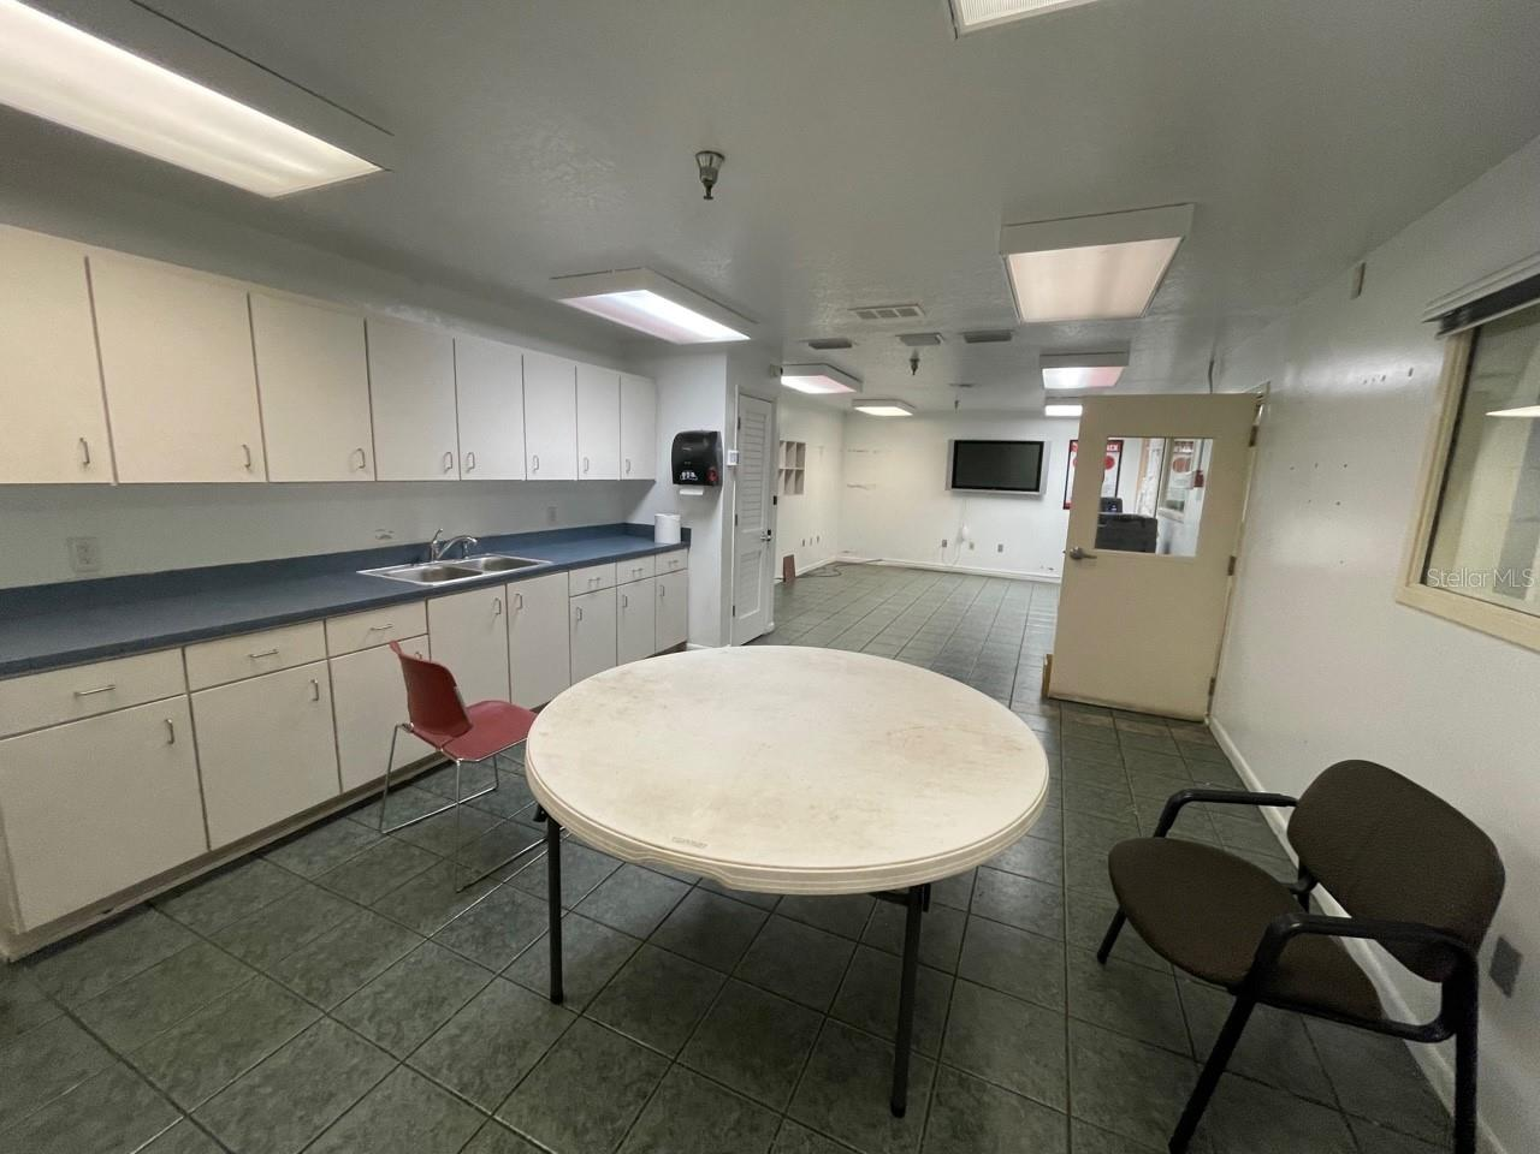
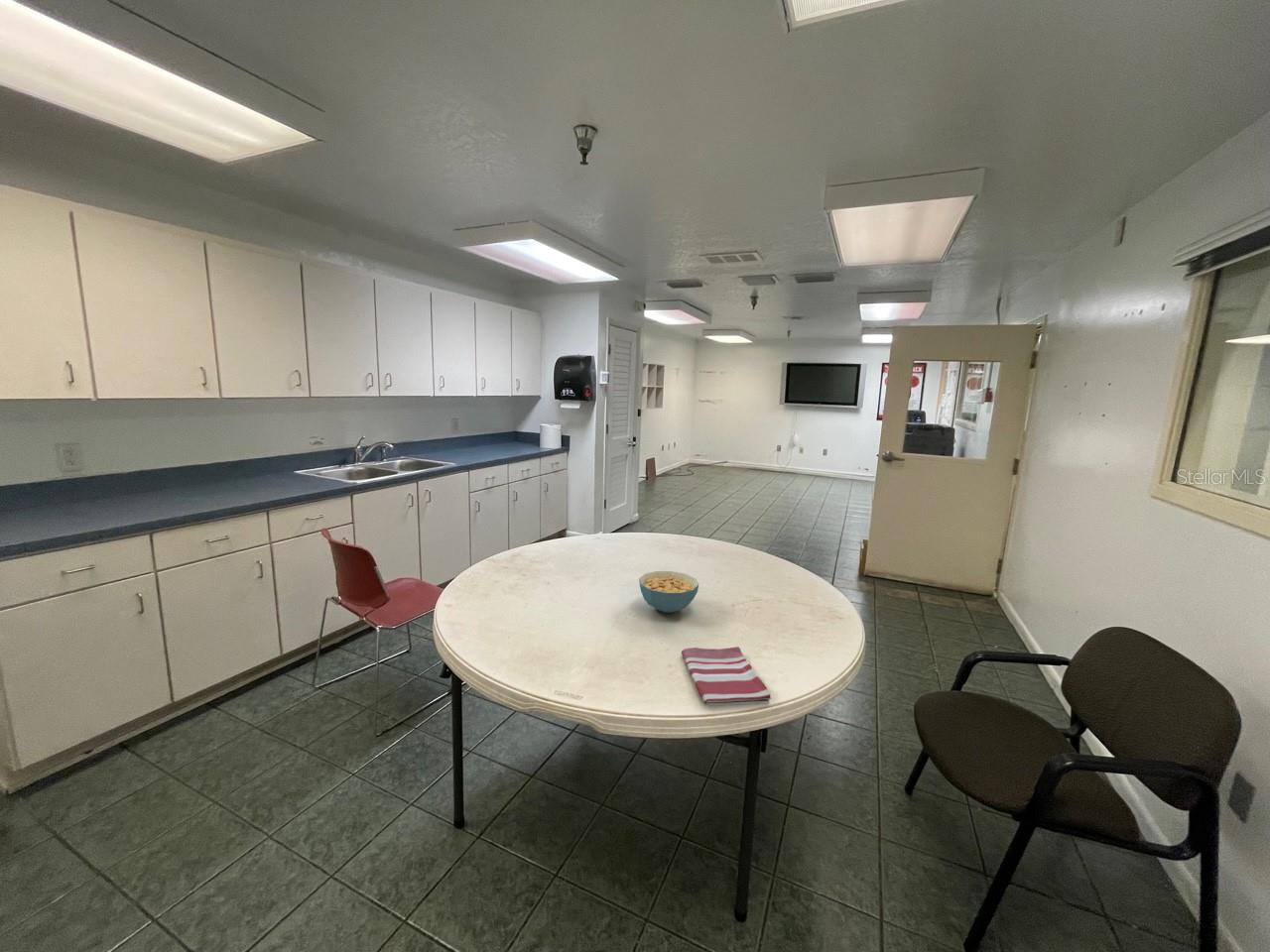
+ cereal bowl [638,570,699,614]
+ dish towel [681,646,772,707]
